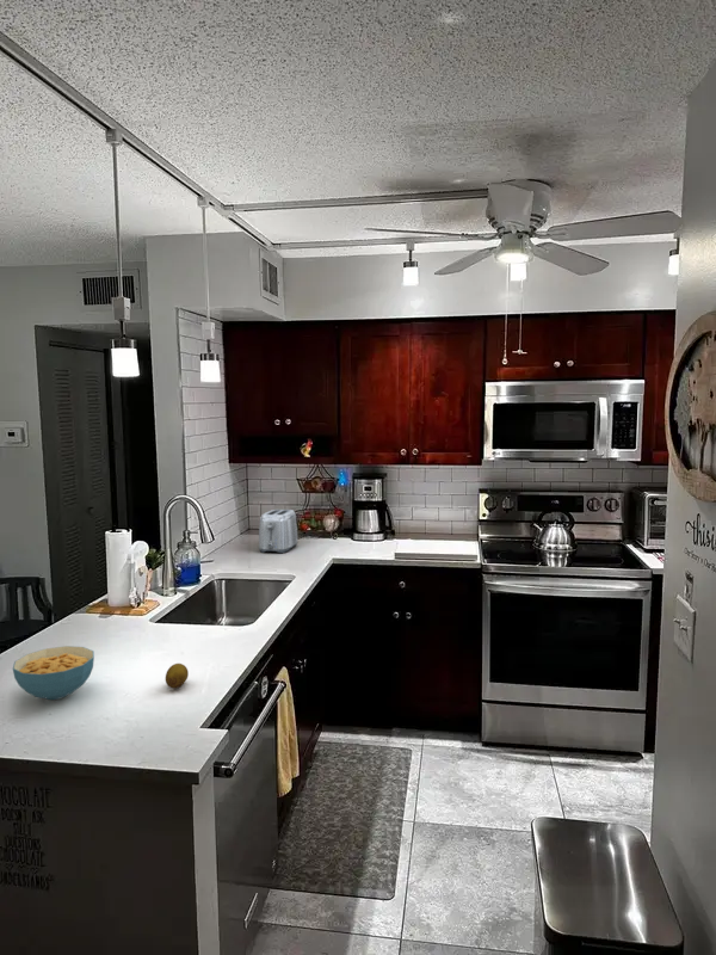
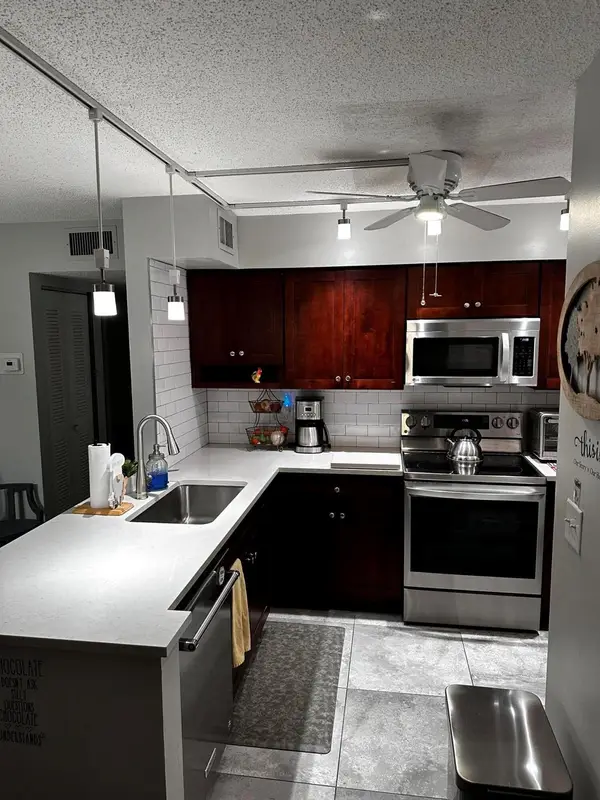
- fruit [165,663,190,690]
- toaster [258,509,300,554]
- cereal bowl [12,645,95,701]
